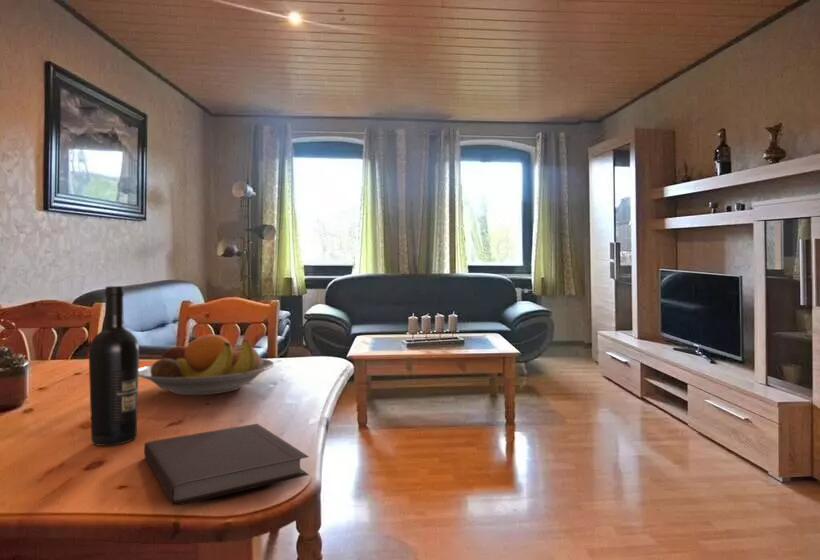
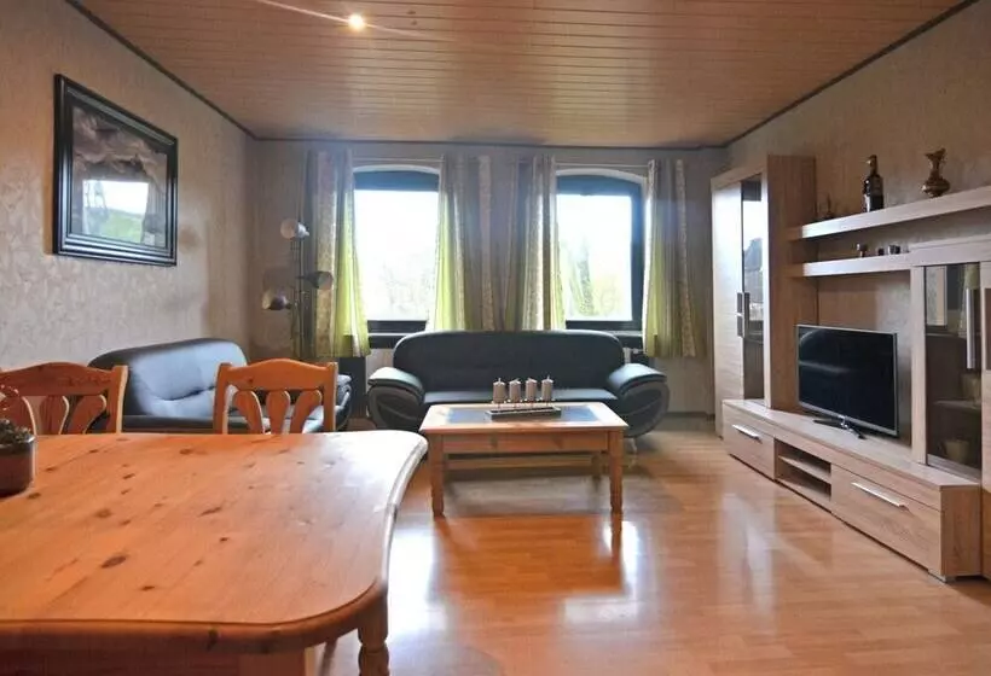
- fruit bowl [138,333,276,396]
- notebook [143,423,310,507]
- wine bottle [88,285,140,447]
